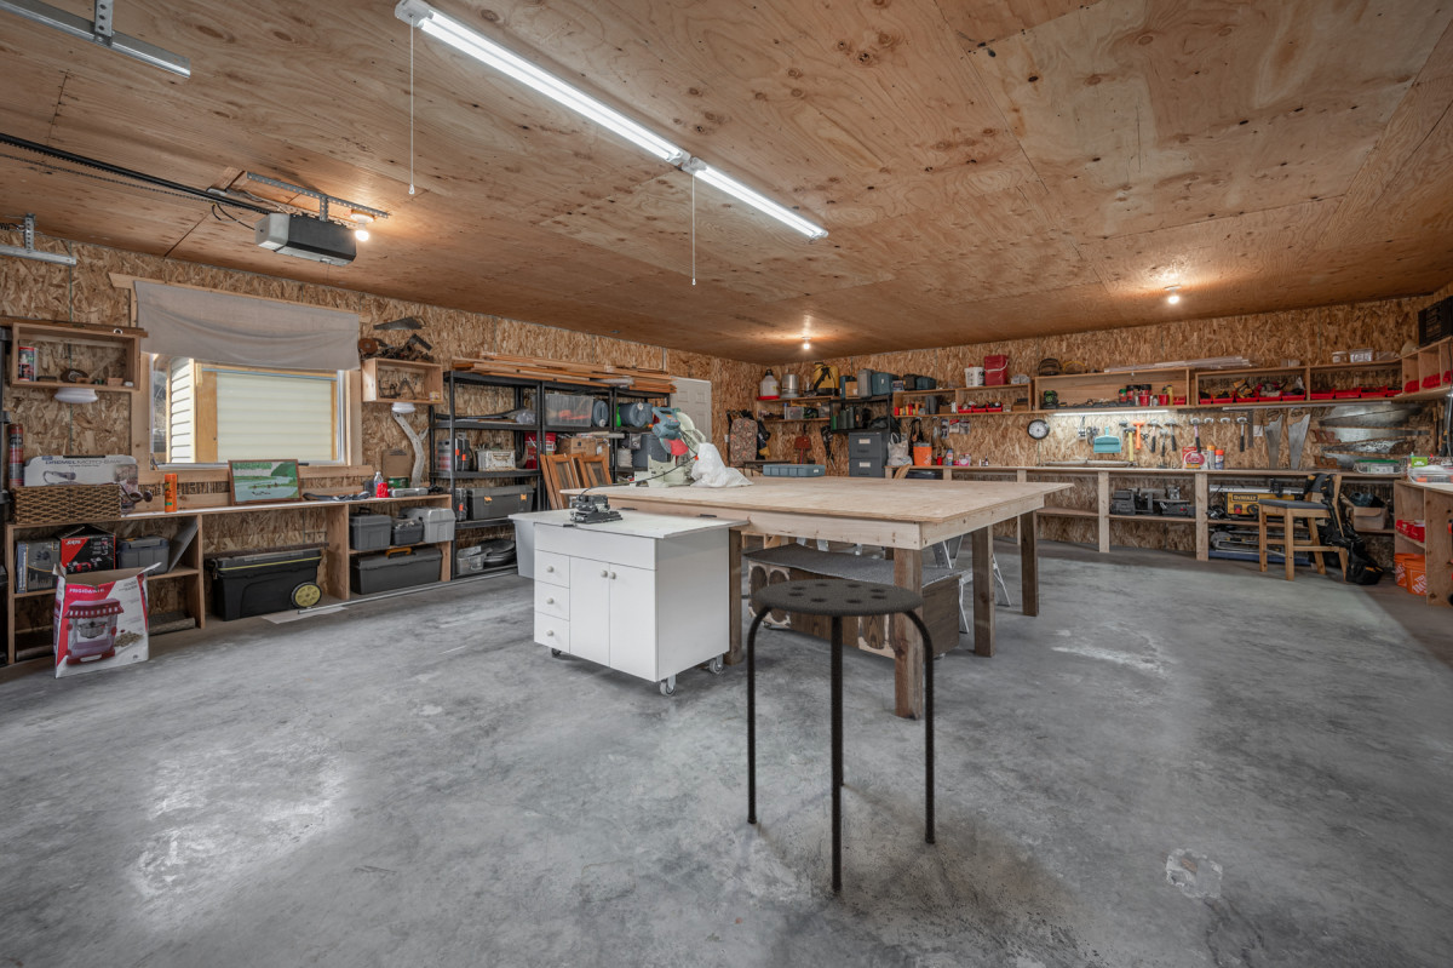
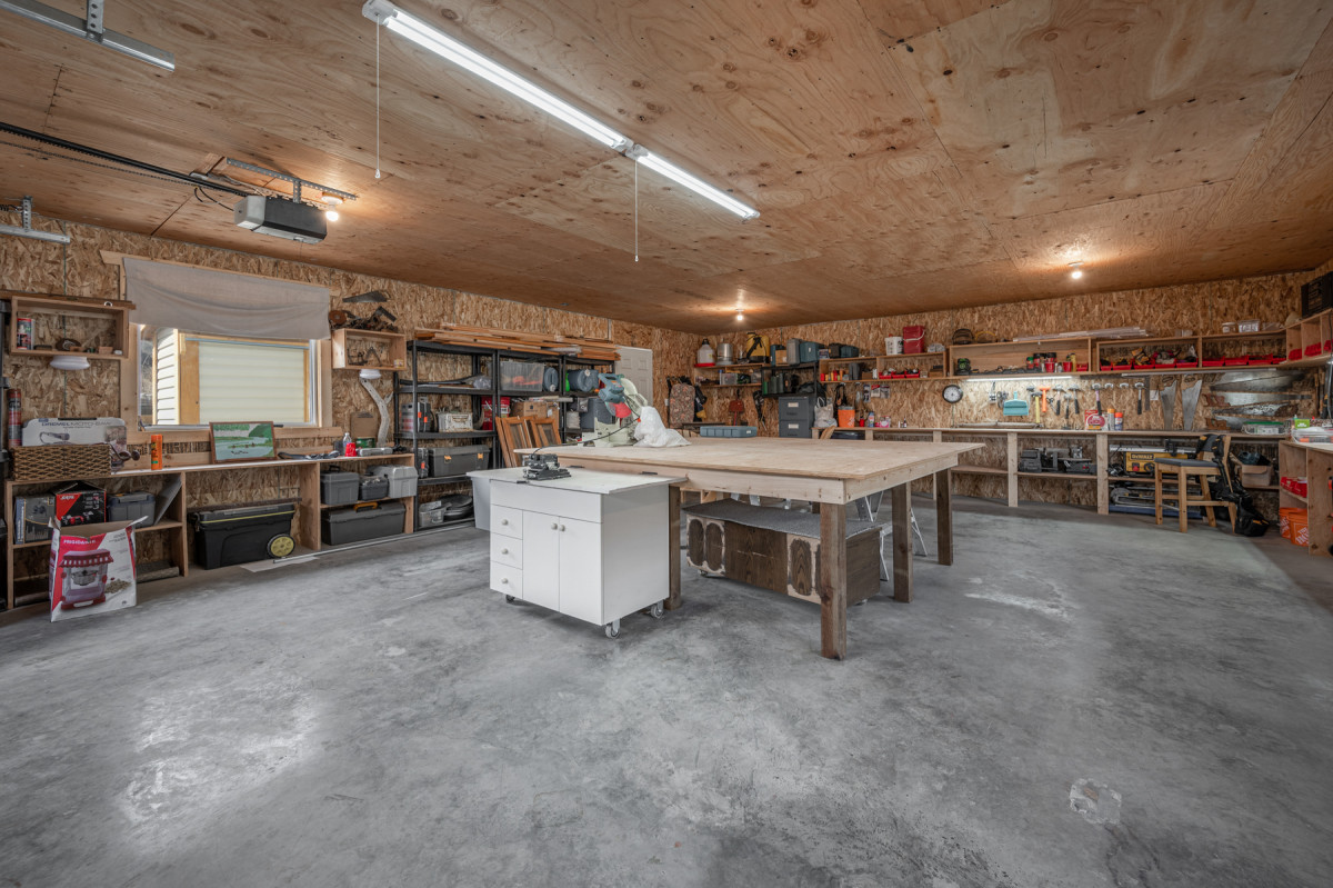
- stool [746,578,936,894]
